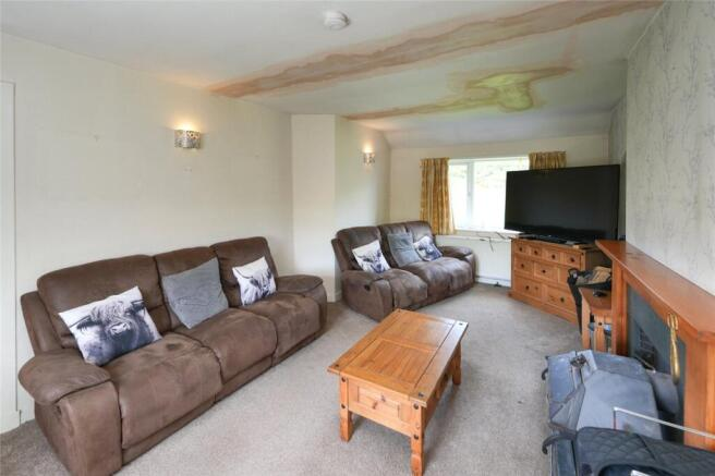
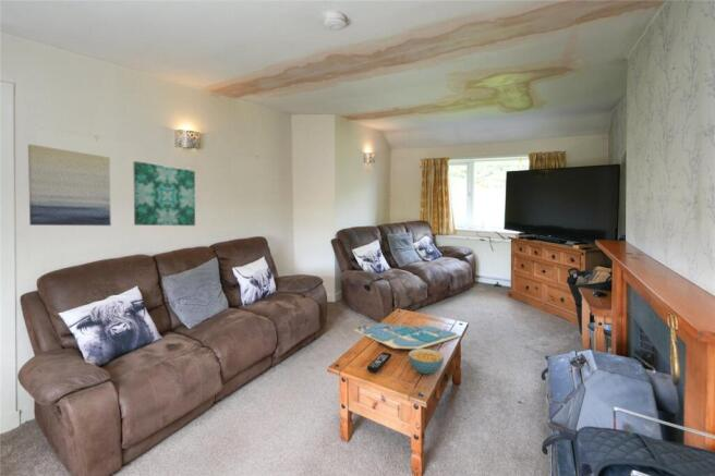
+ remote control [366,352,392,373]
+ wall art [27,144,112,227]
+ wall art [133,160,196,227]
+ cereal bowl [408,347,445,376]
+ board game [353,316,462,350]
